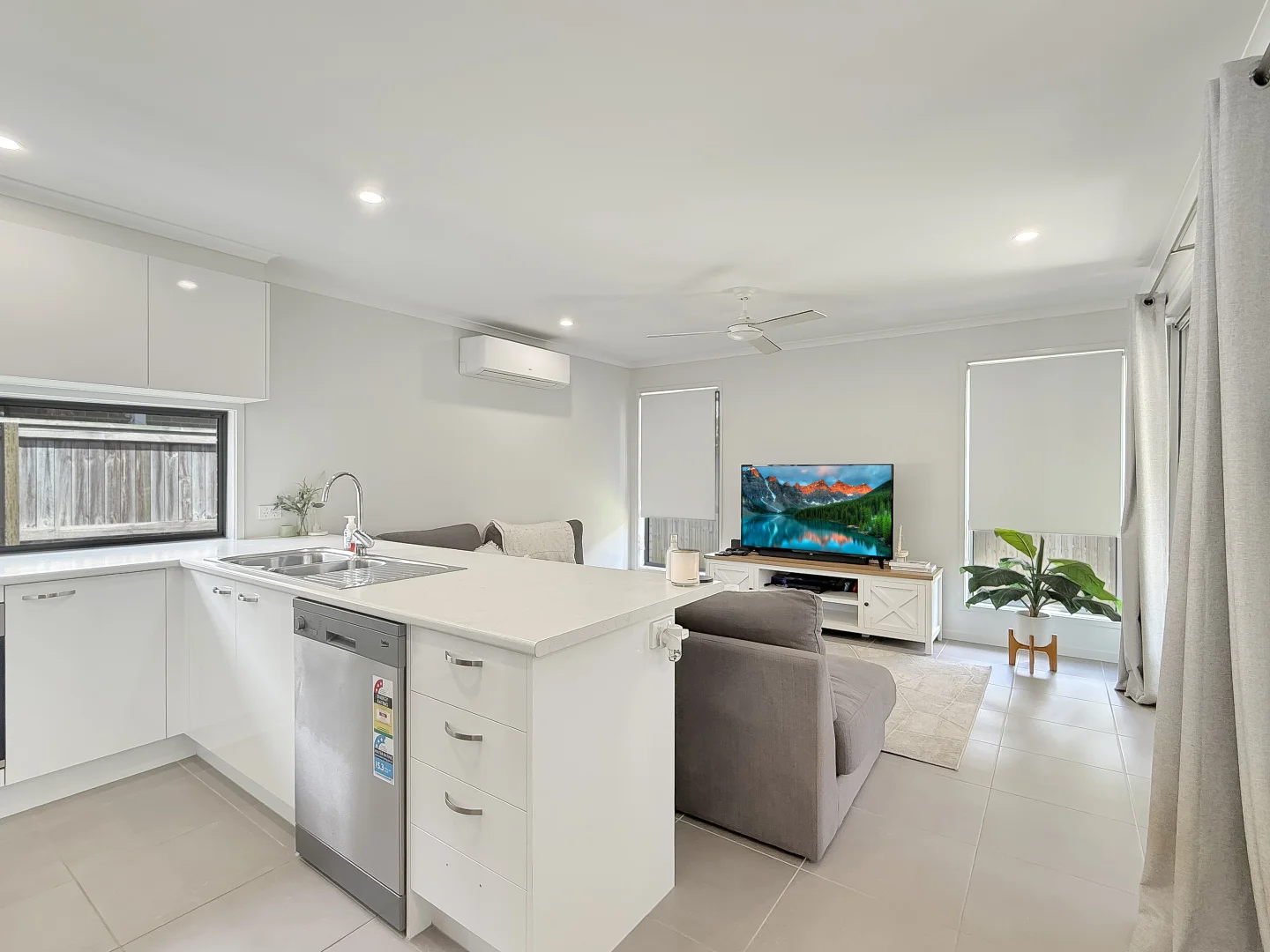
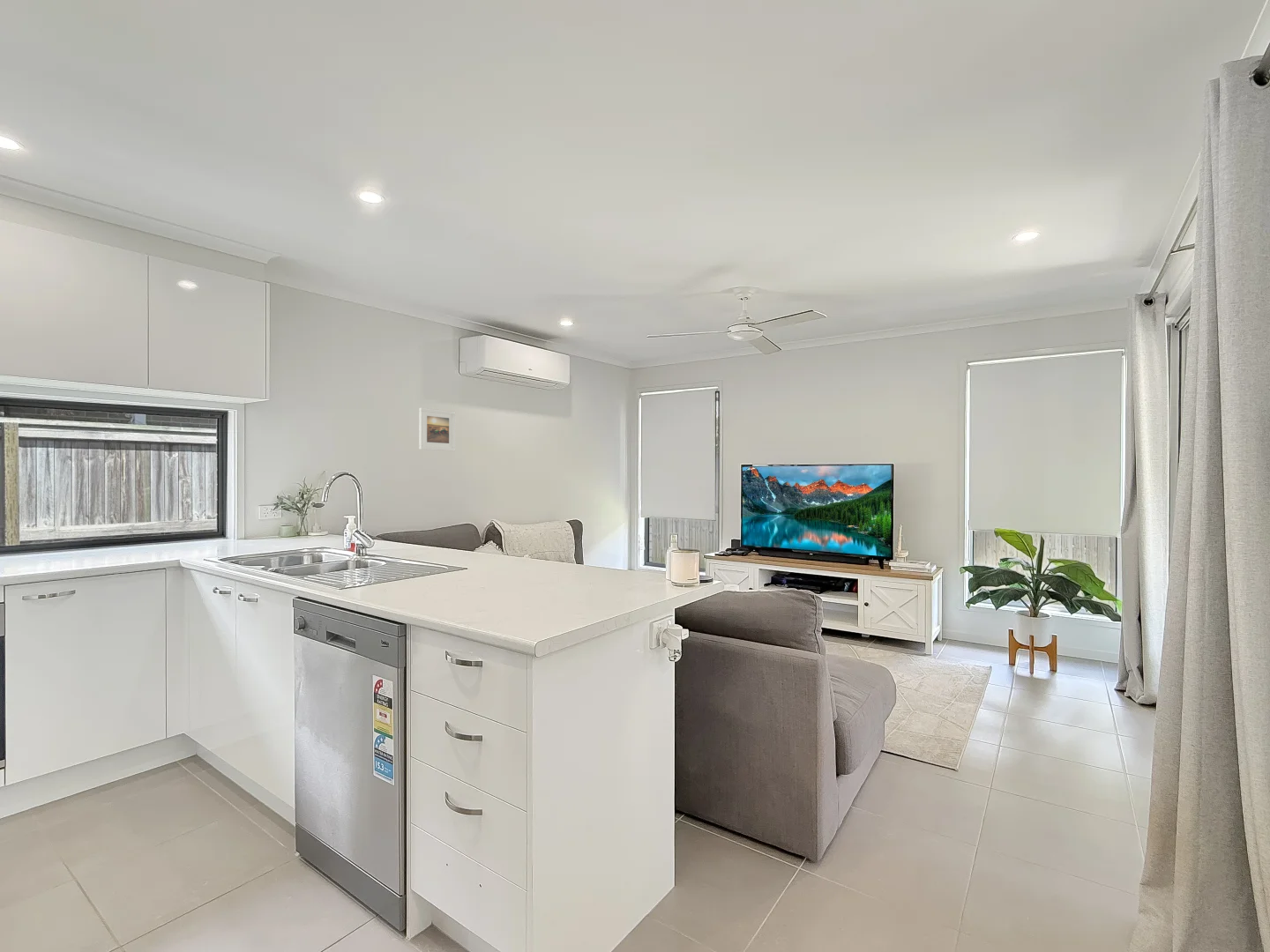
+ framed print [418,406,456,452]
